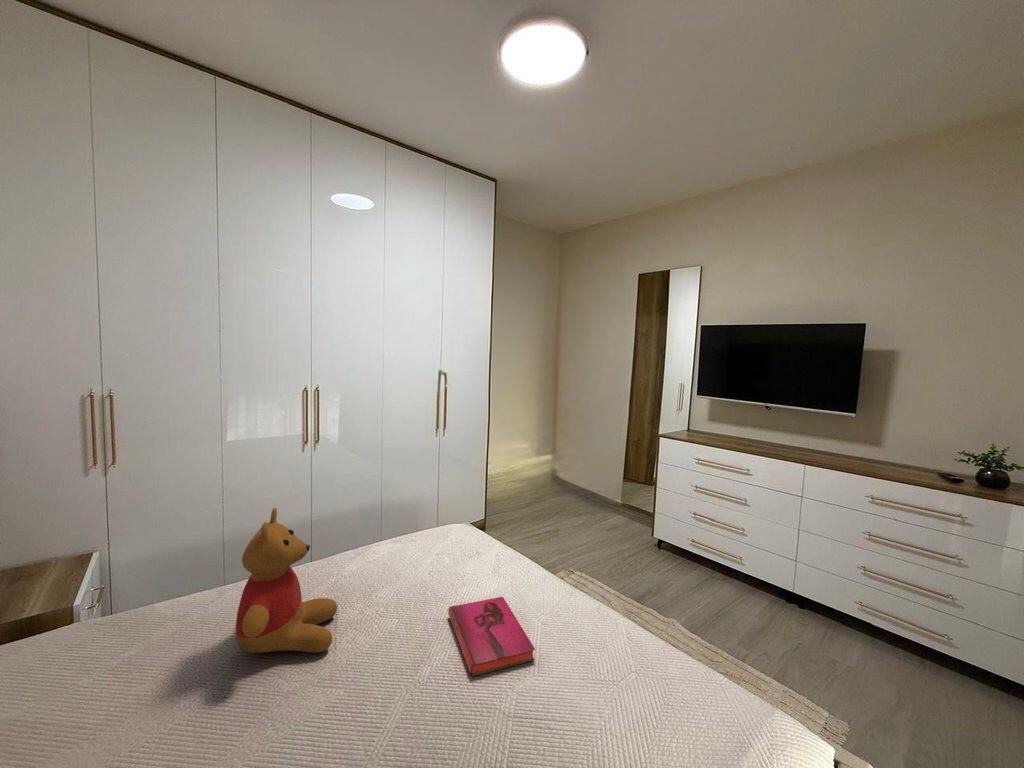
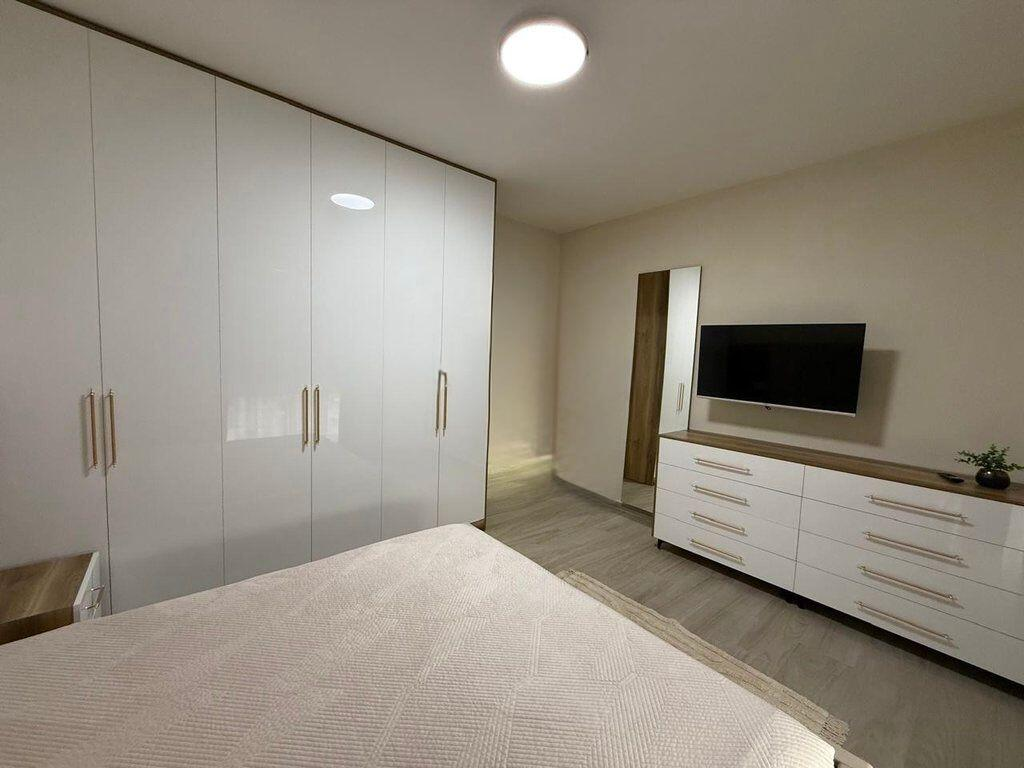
- teddy bear [235,507,338,654]
- hardback book [447,596,536,678]
